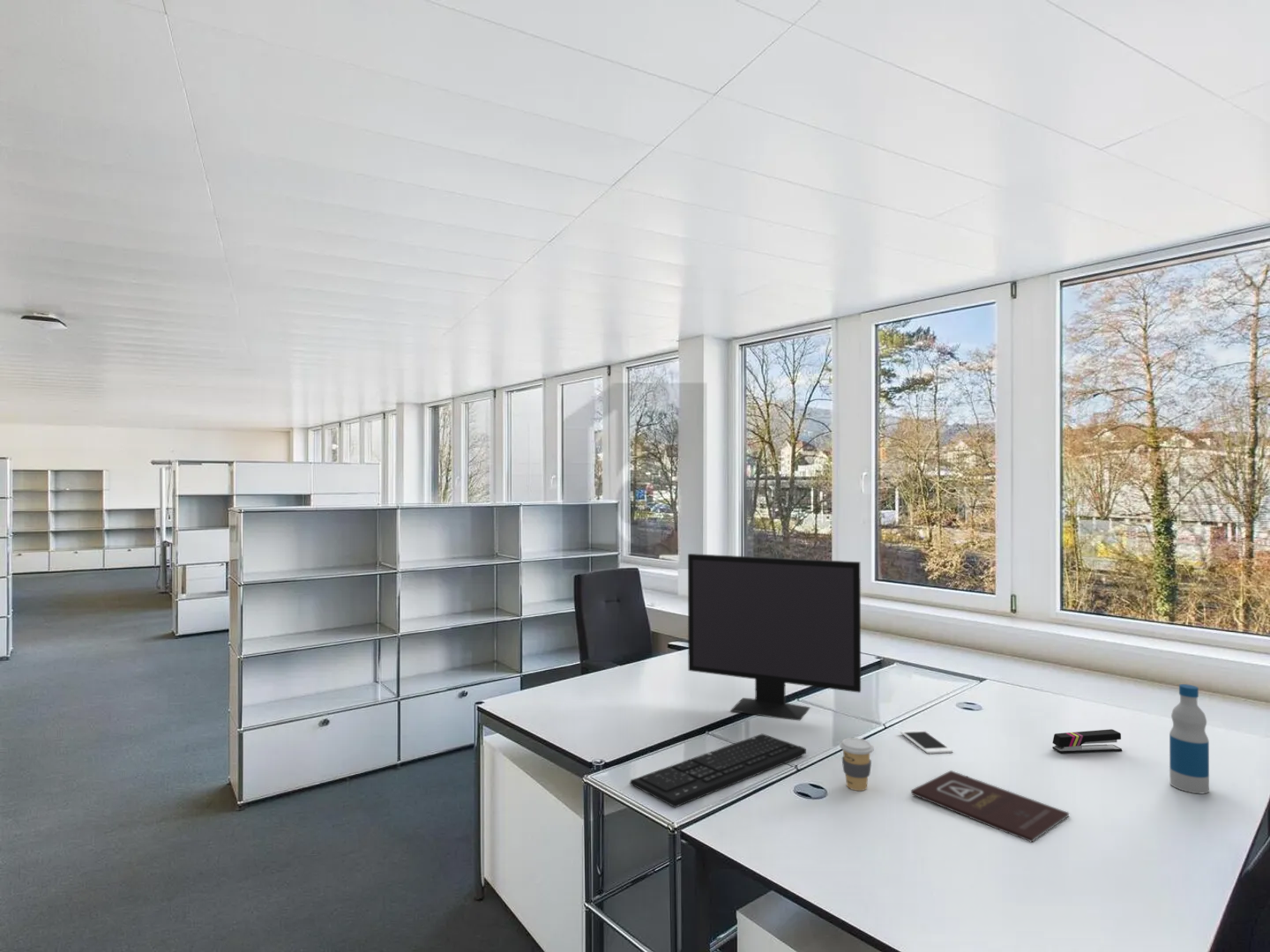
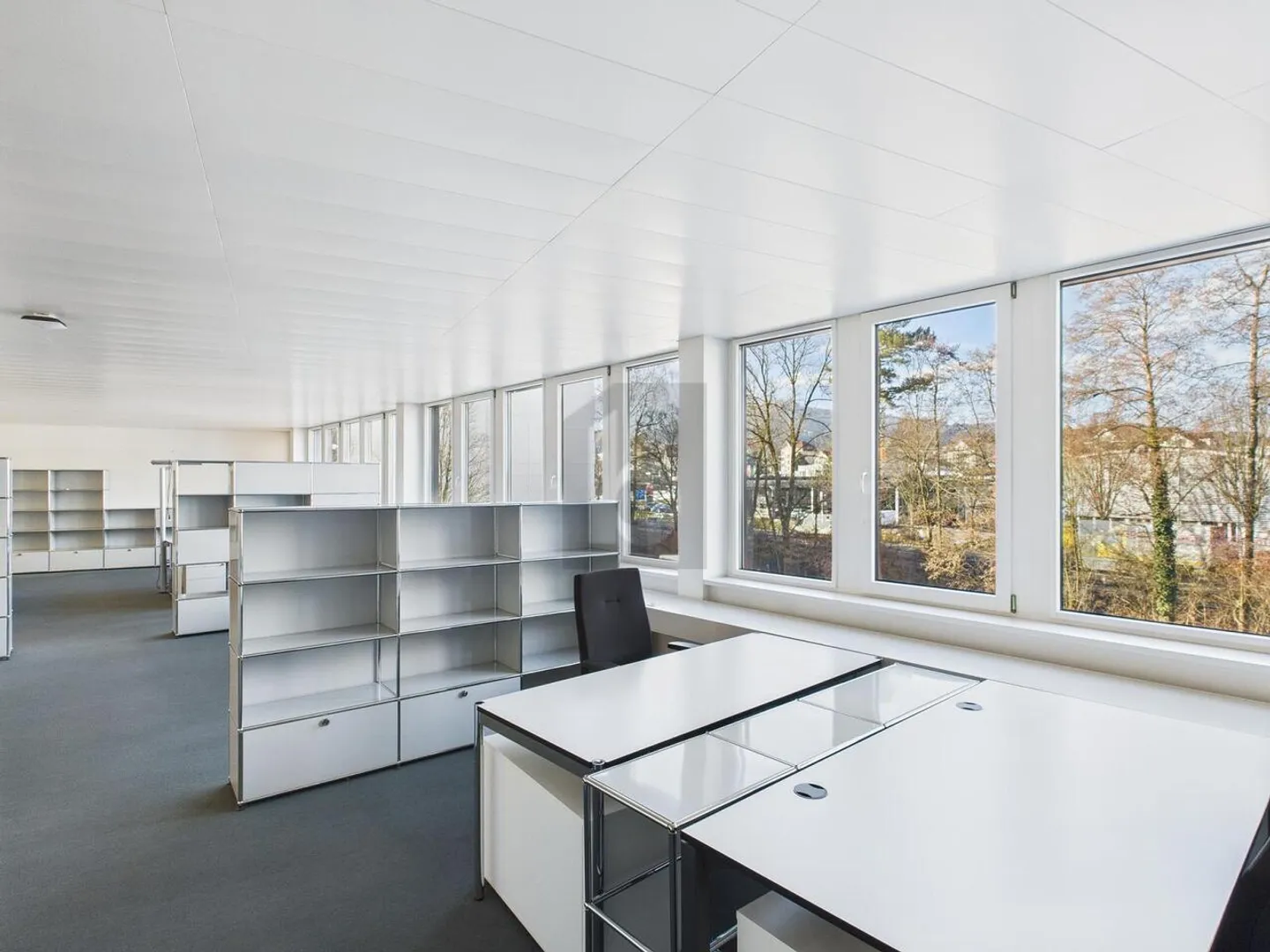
- stapler [1051,728,1123,754]
- cell phone [900,729,953,755]
- bottle [1169,683,1210,794]
- book [910,770,1071,844]
- keyboard [629,733,807,808]
- coffee cup [839,737,875,792]
- monitor [687,553,862,721]
